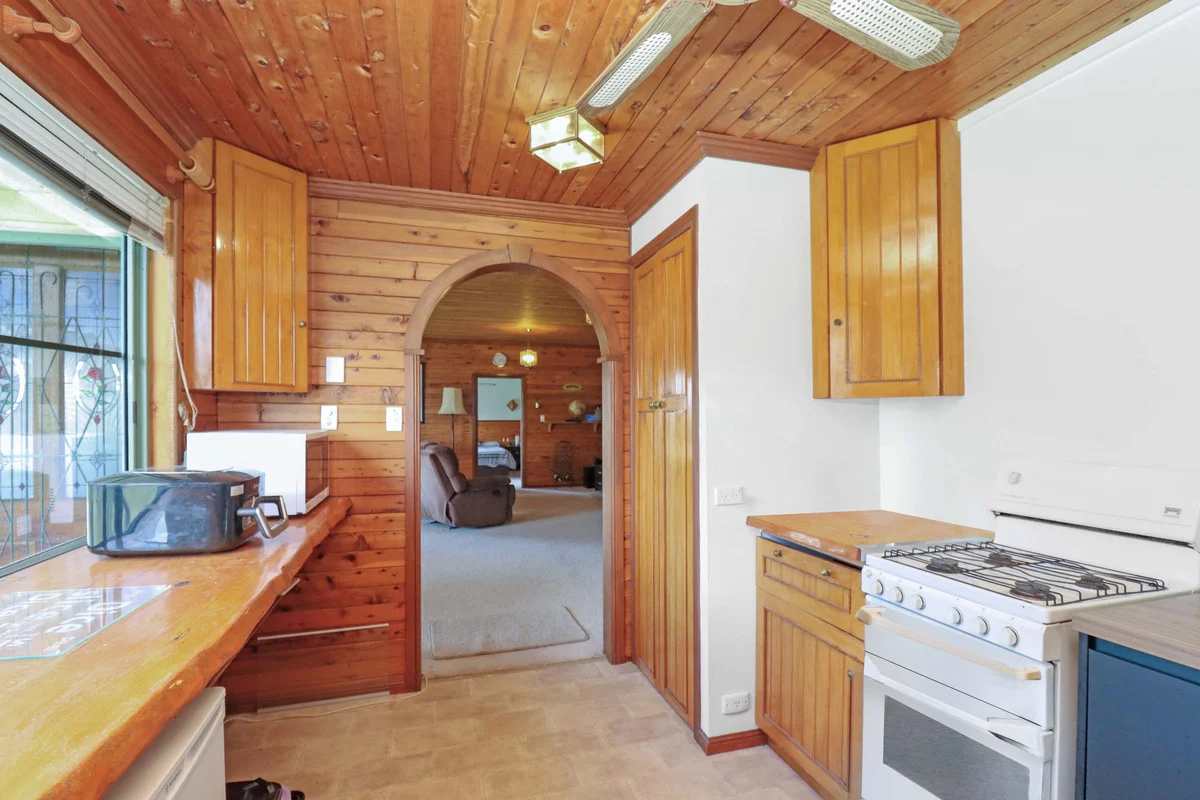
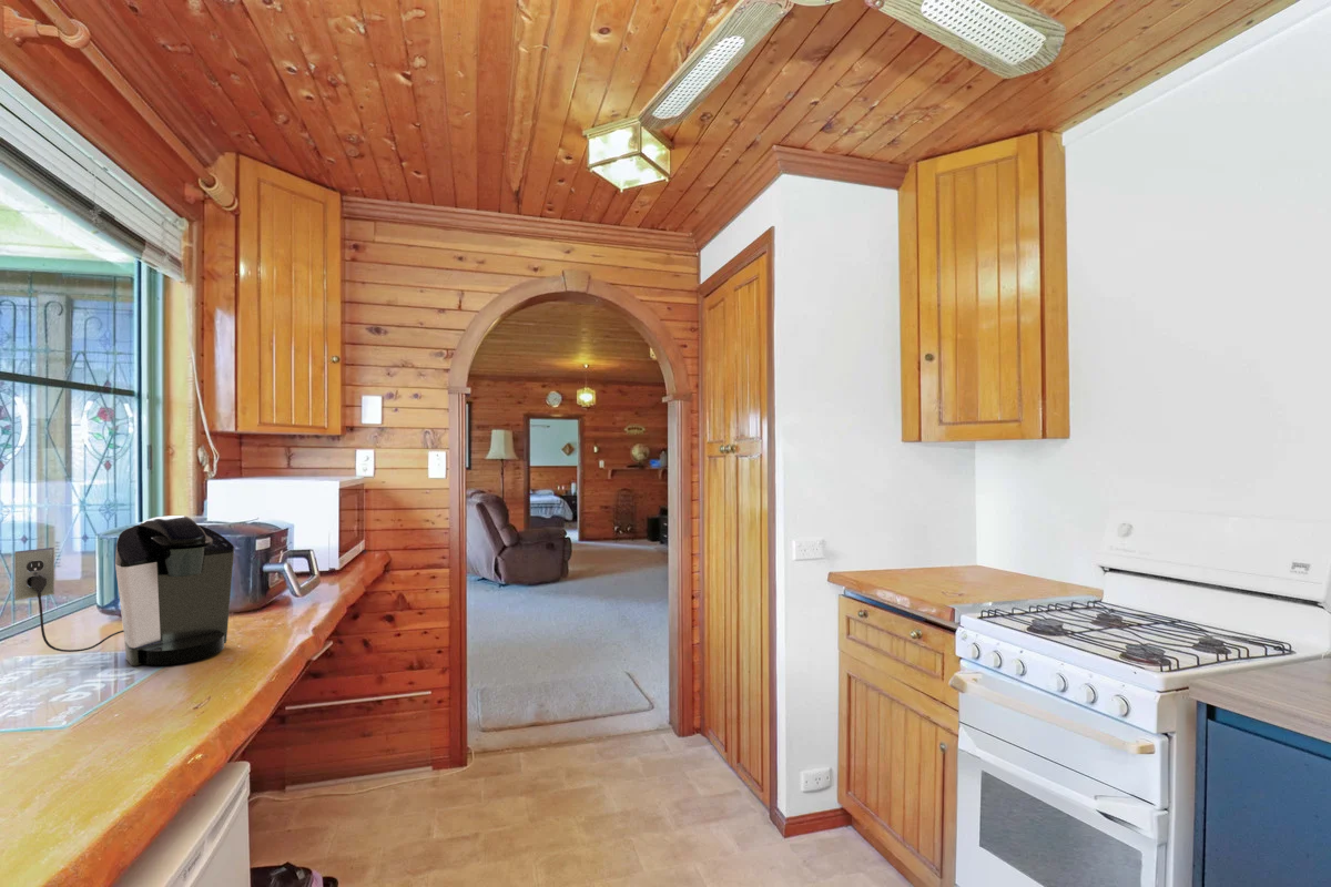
+ coffee maker [14,514,235,667]
